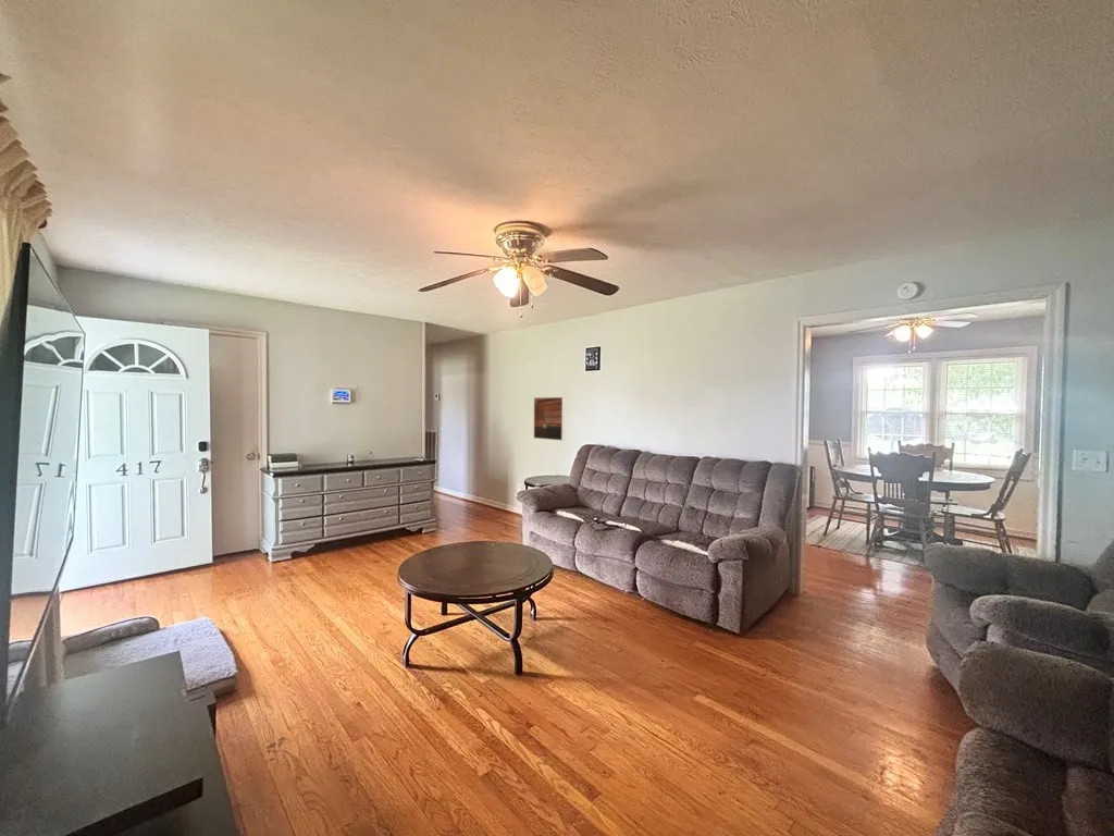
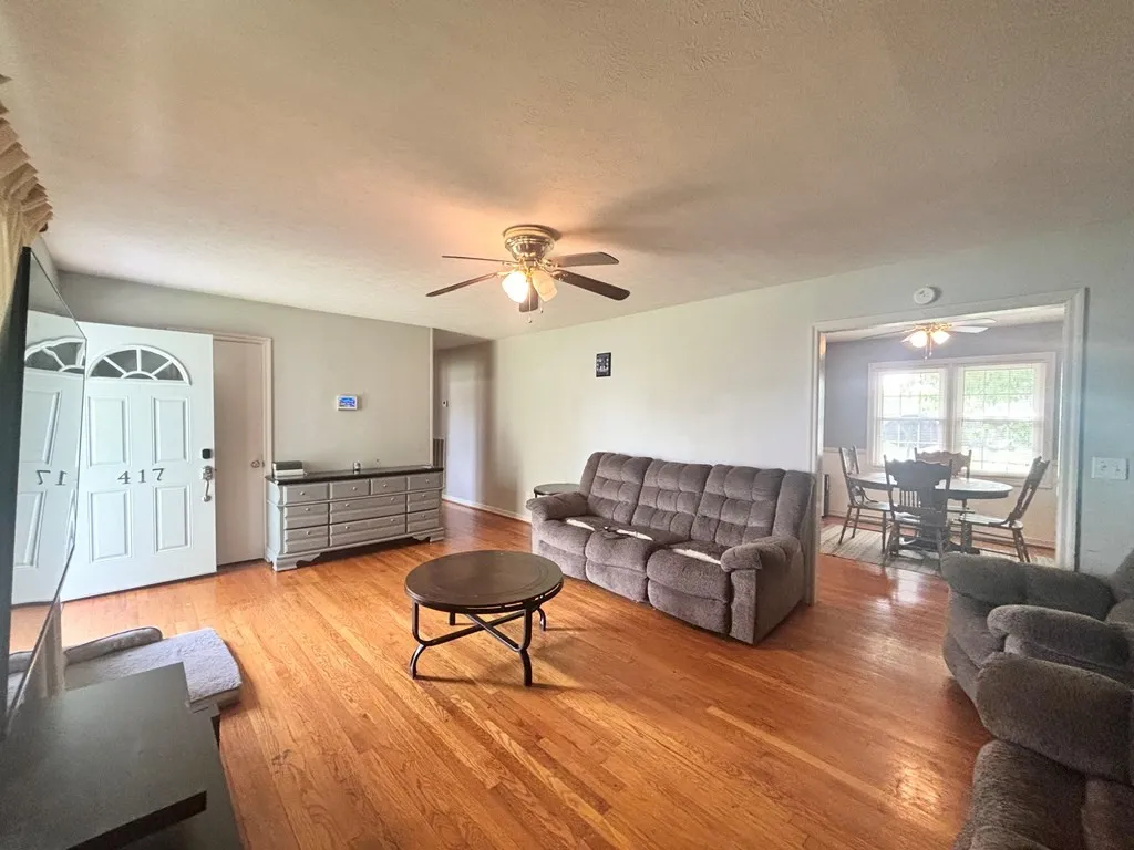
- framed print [533,396,566,442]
